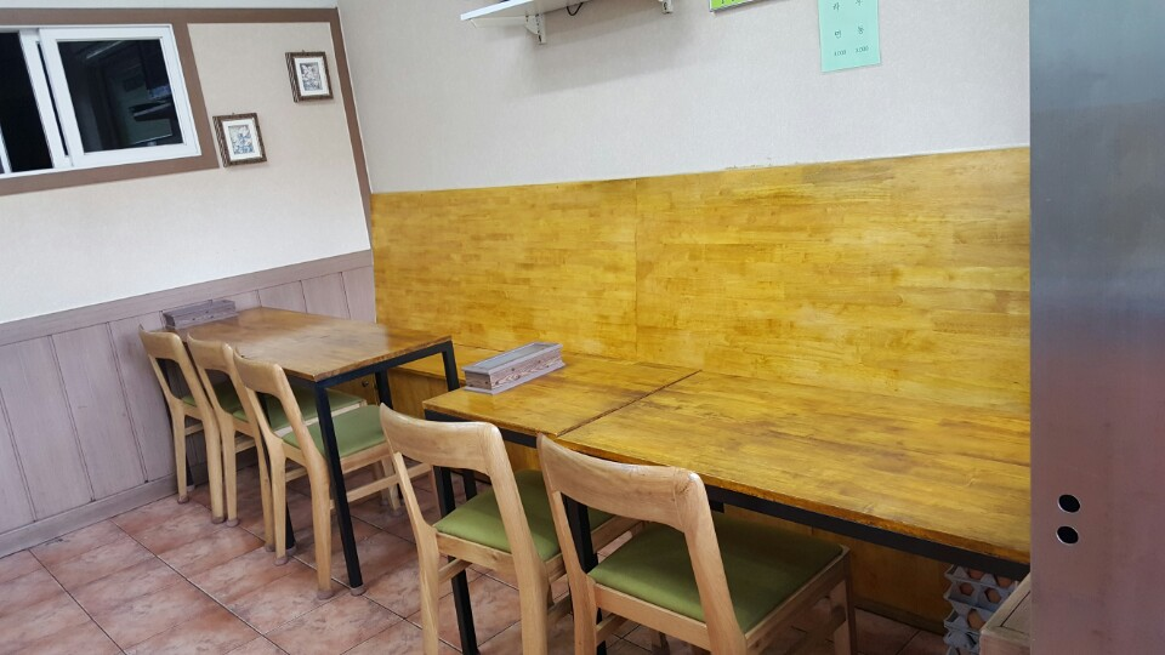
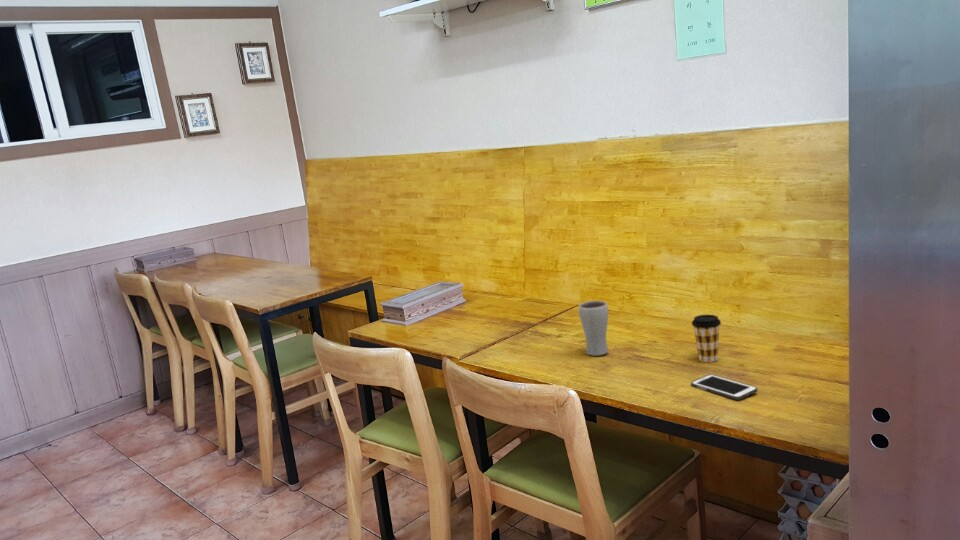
+ drinking glass [578,300,609,357]
+ coffee cup [691,314,722,363]
+ cell phone [690,373,758,401]
